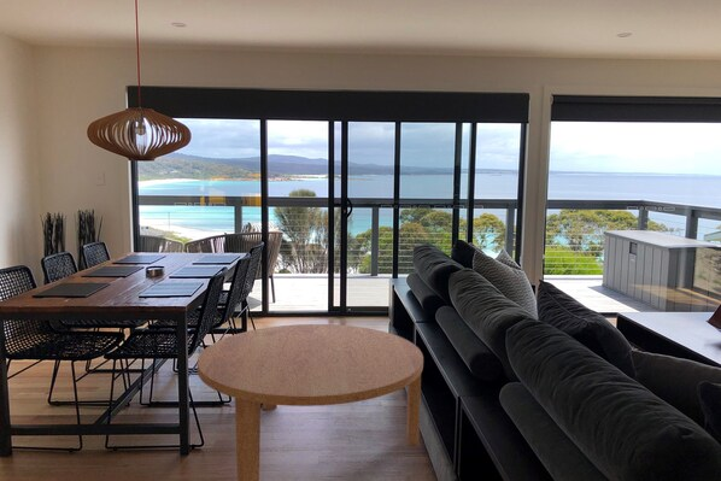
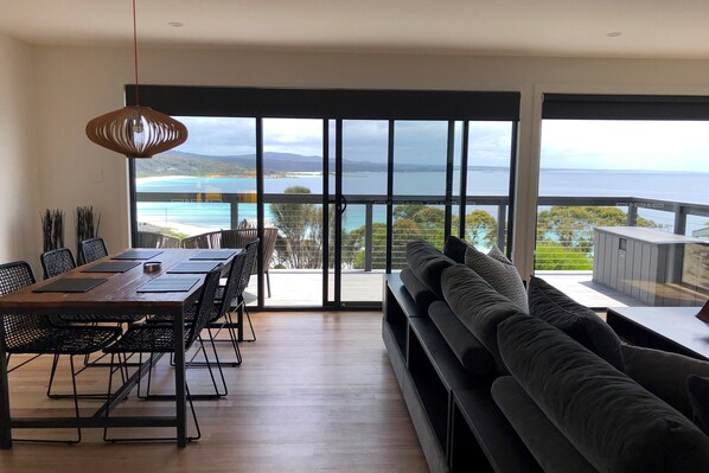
- coffee table [197,323,424,481]
